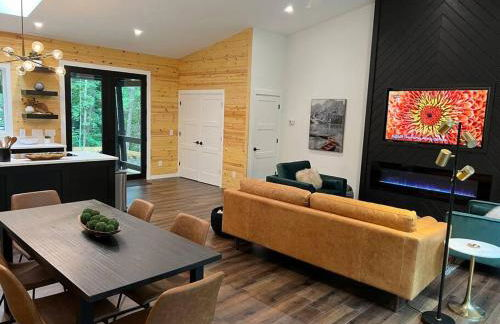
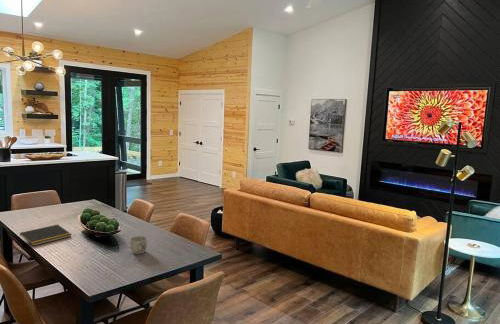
+ mug [126,235,148,255]
+ notepad [18,224,73,247]
